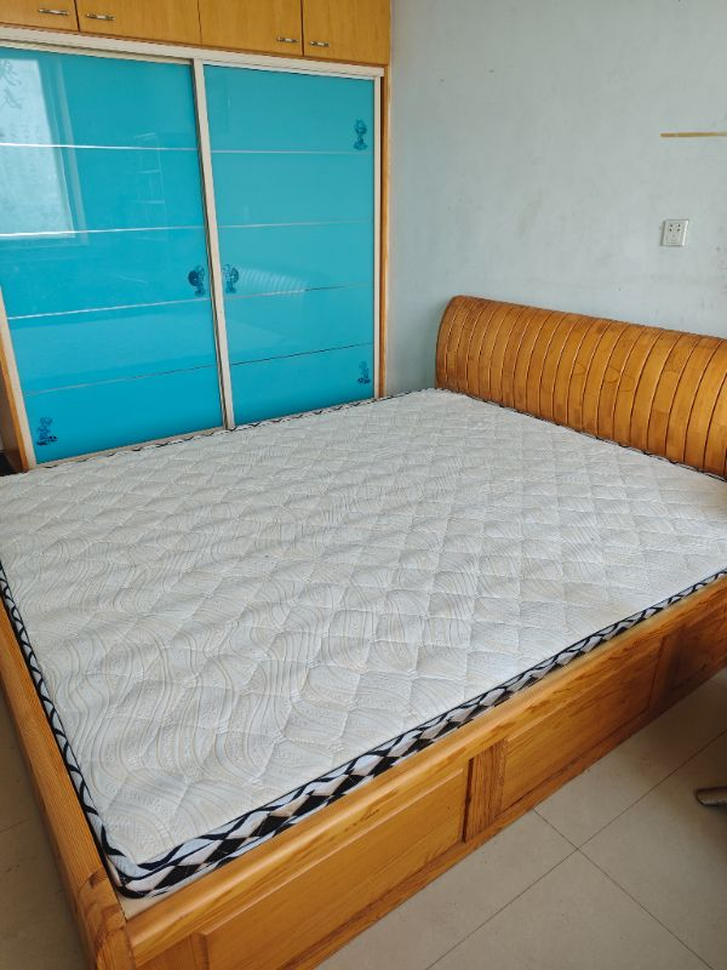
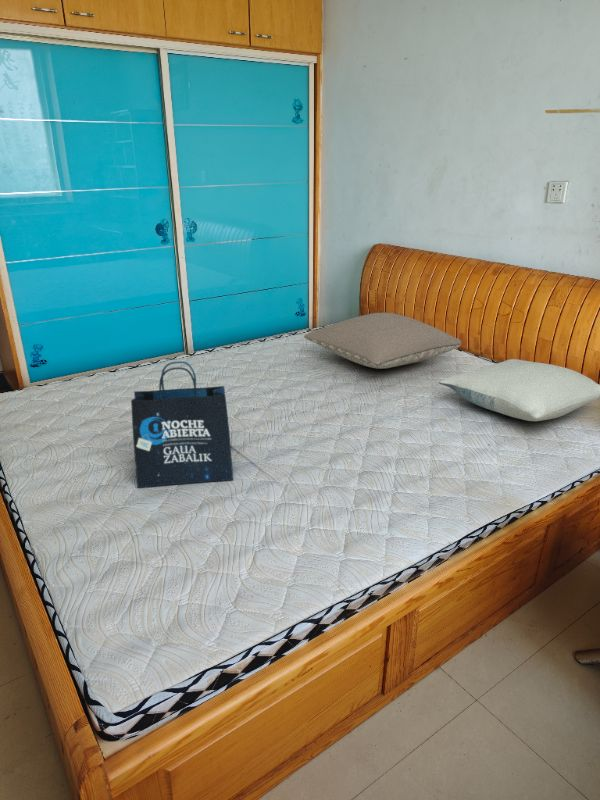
+ pillow [303,312,463,370]
+ tote bag [130,360,234,489]
+ pillow [438,358,600,422]
